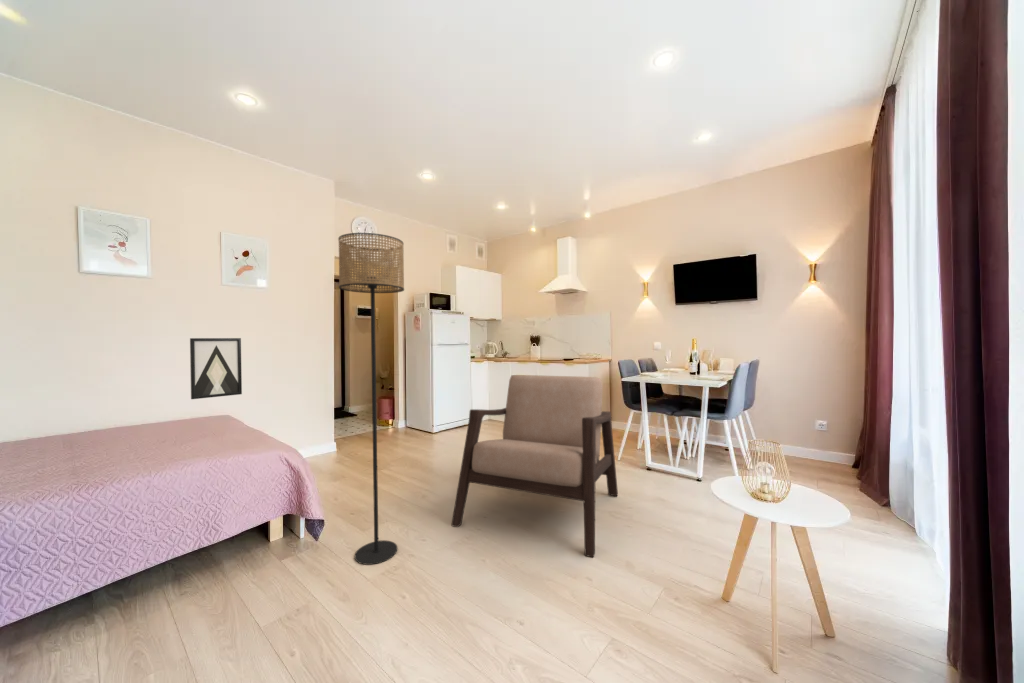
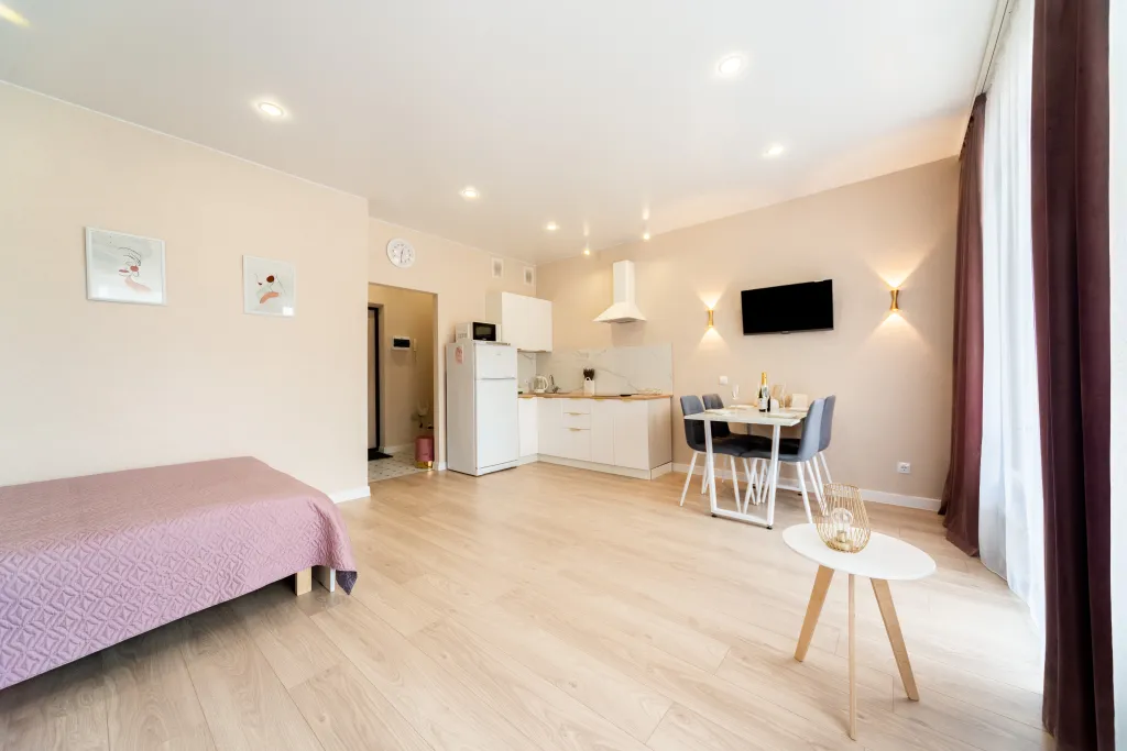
- floor lamp [337,232,405,566]
- wall art [189,337,243,400]
- armchair [450,374,619,558]
